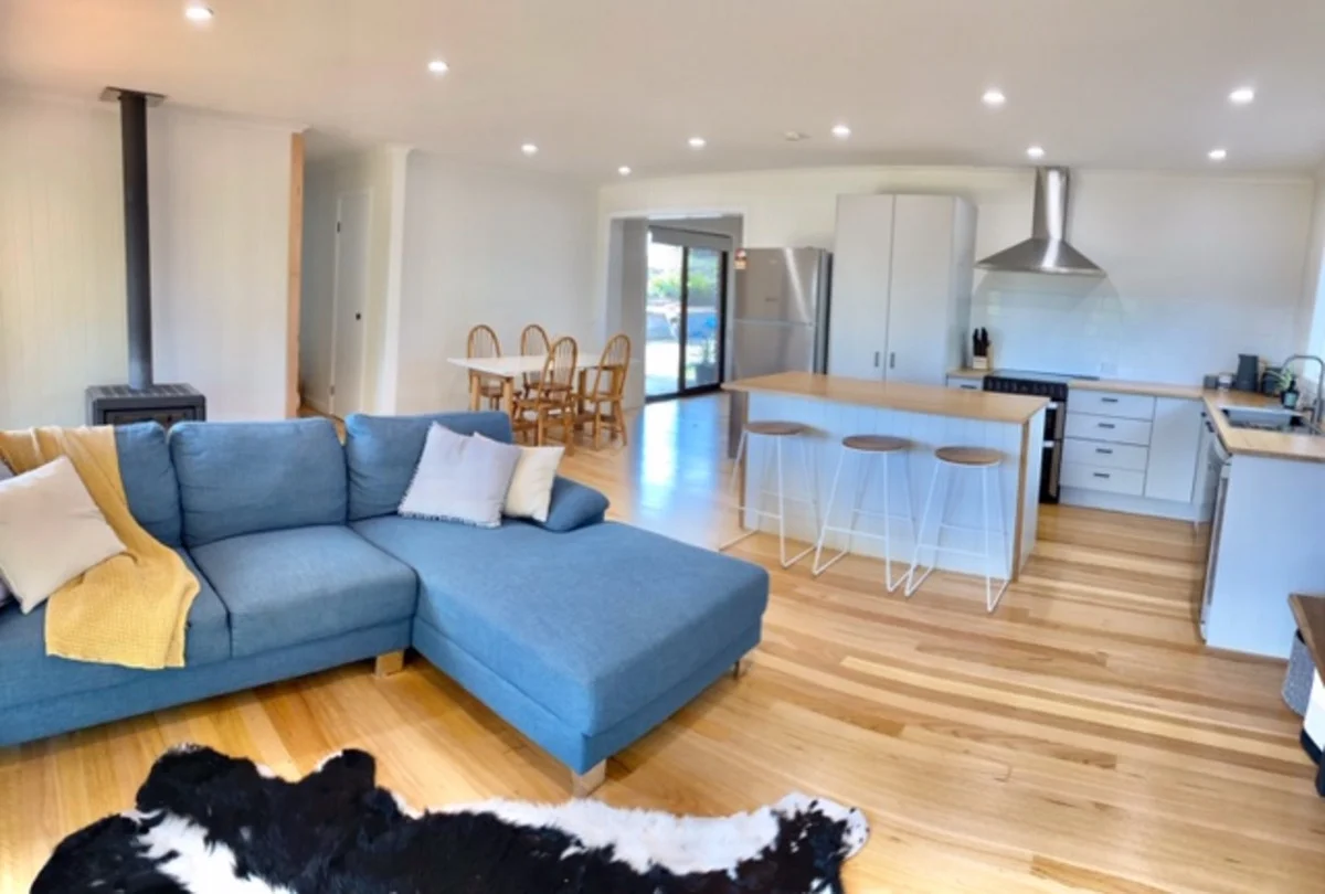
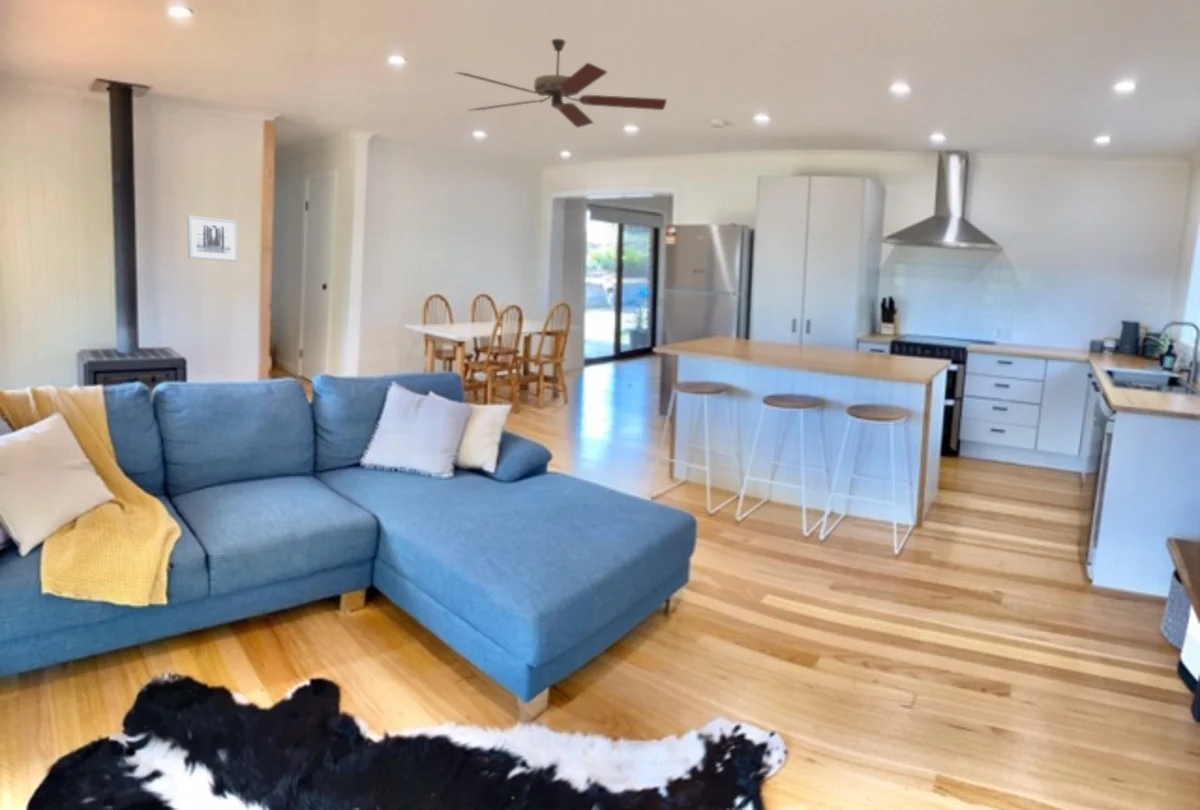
+ ceiling fan [455,38,668,129]
+ wall art [186,214,239,263]
